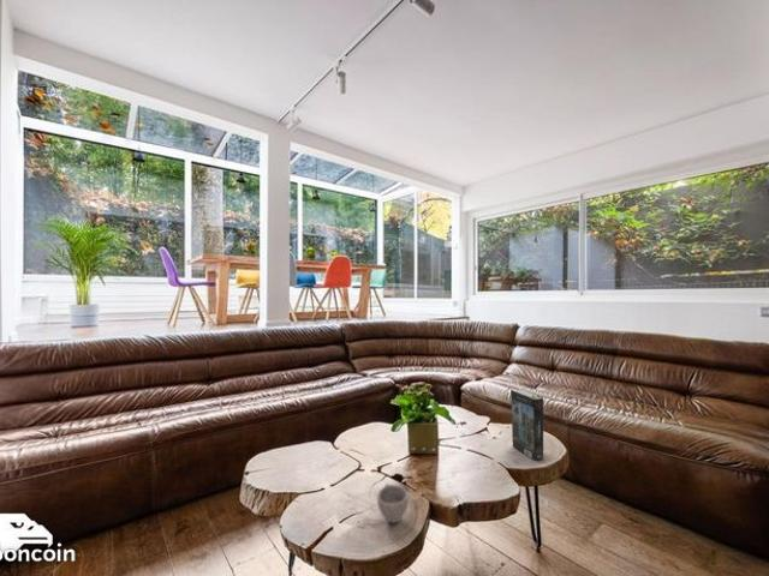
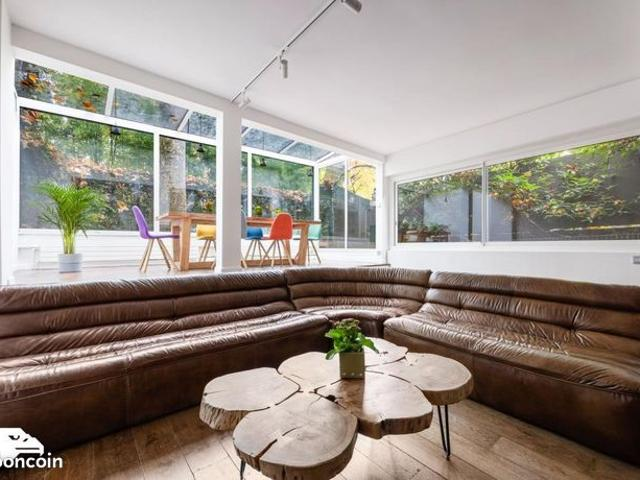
- book [509,388,544,461]
- cup [376,481,410,524]
